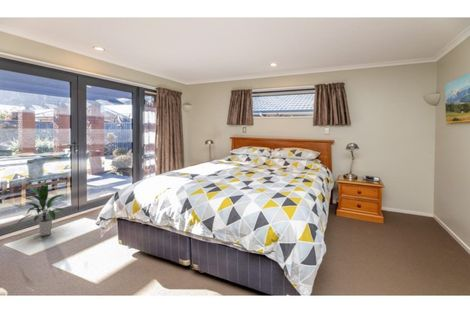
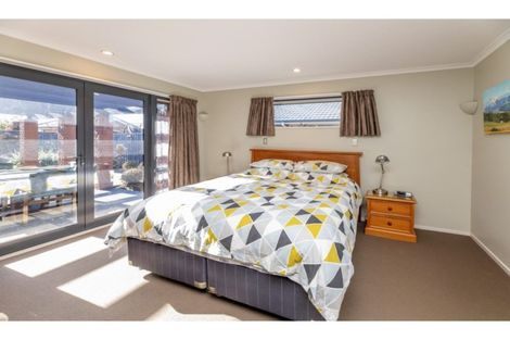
- indoor plant [16,182,67,237]
